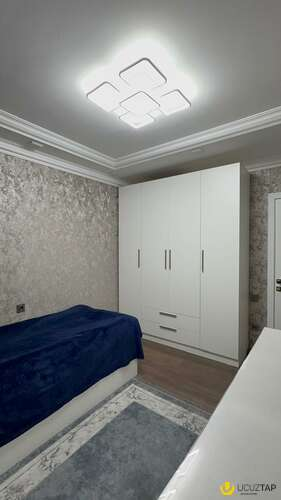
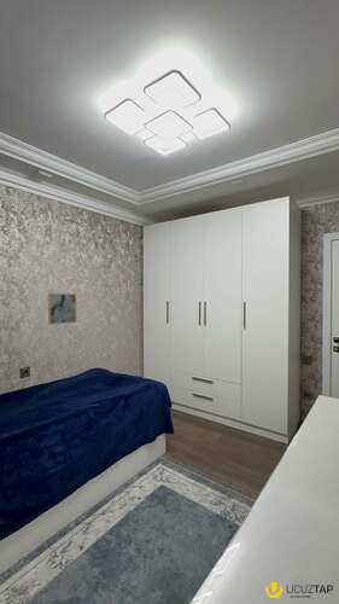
+ wall art [47,292,77,326]
